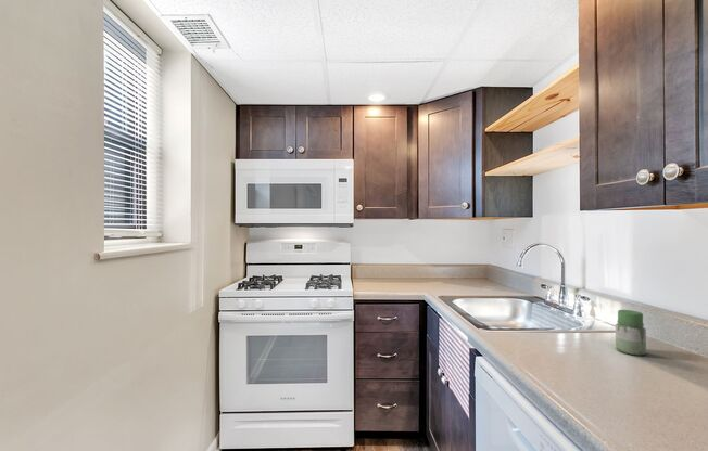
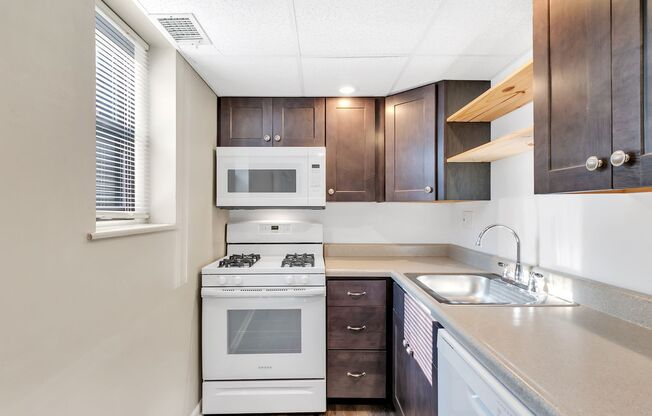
- jar [615,309,647,357]
